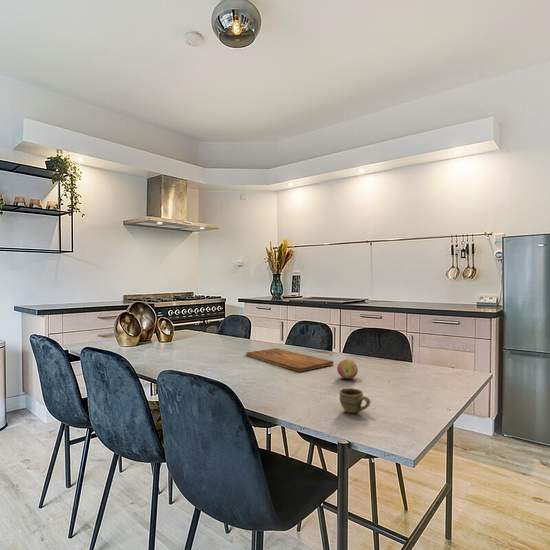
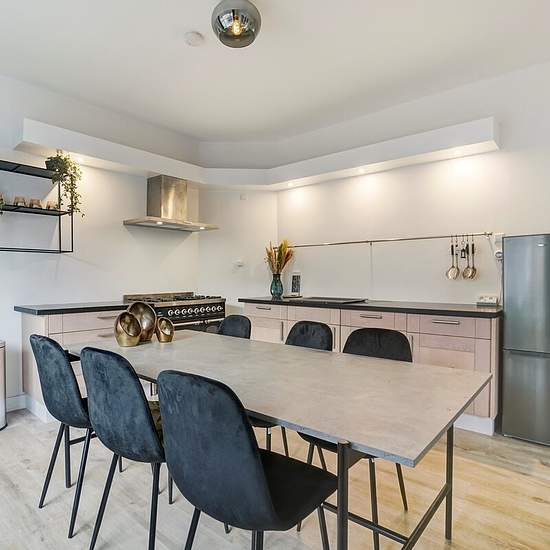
- fruit [336,358,359,379]
- cutting board [245,347,335,373]
- cup [338,387,371,414]
